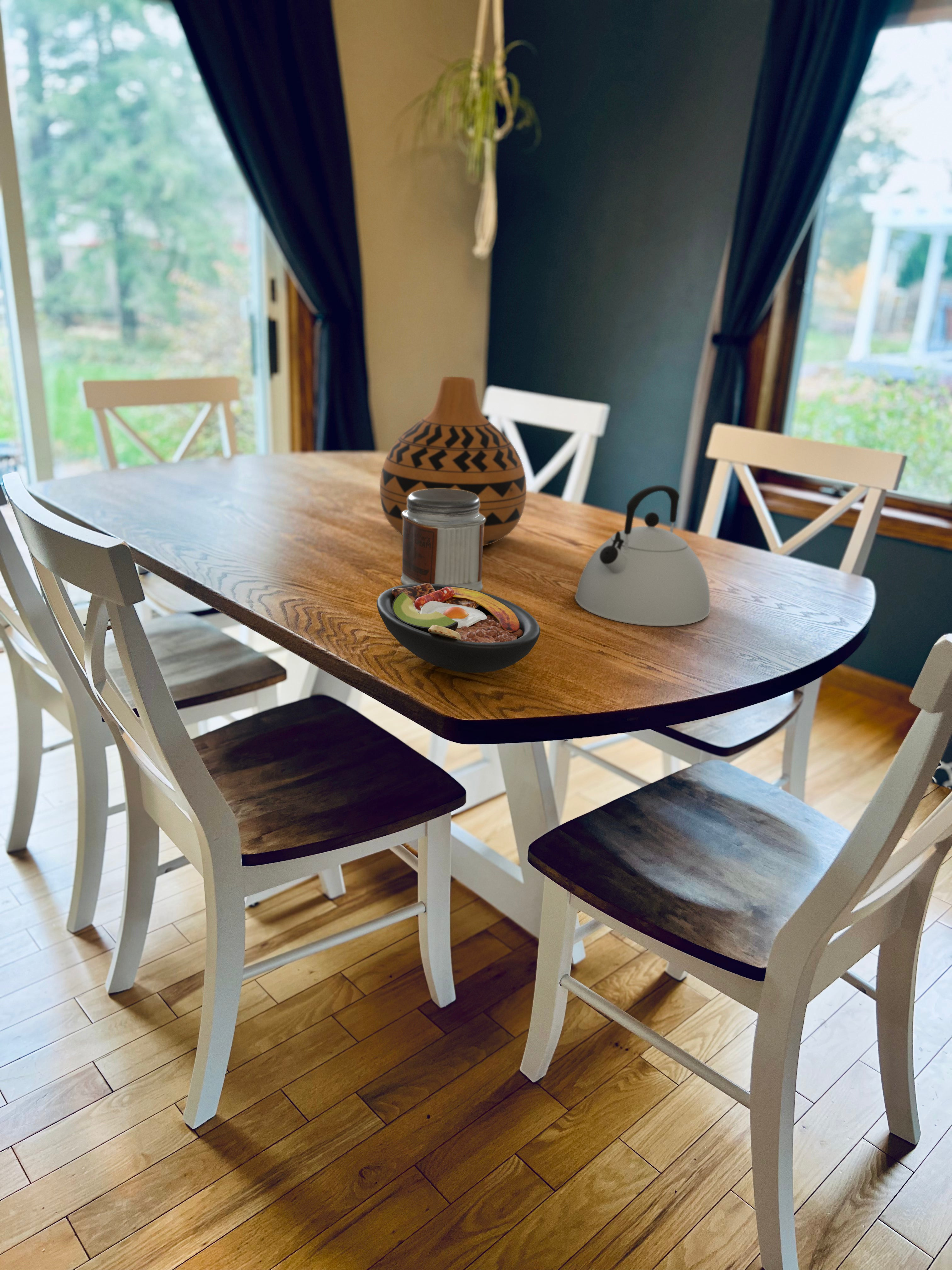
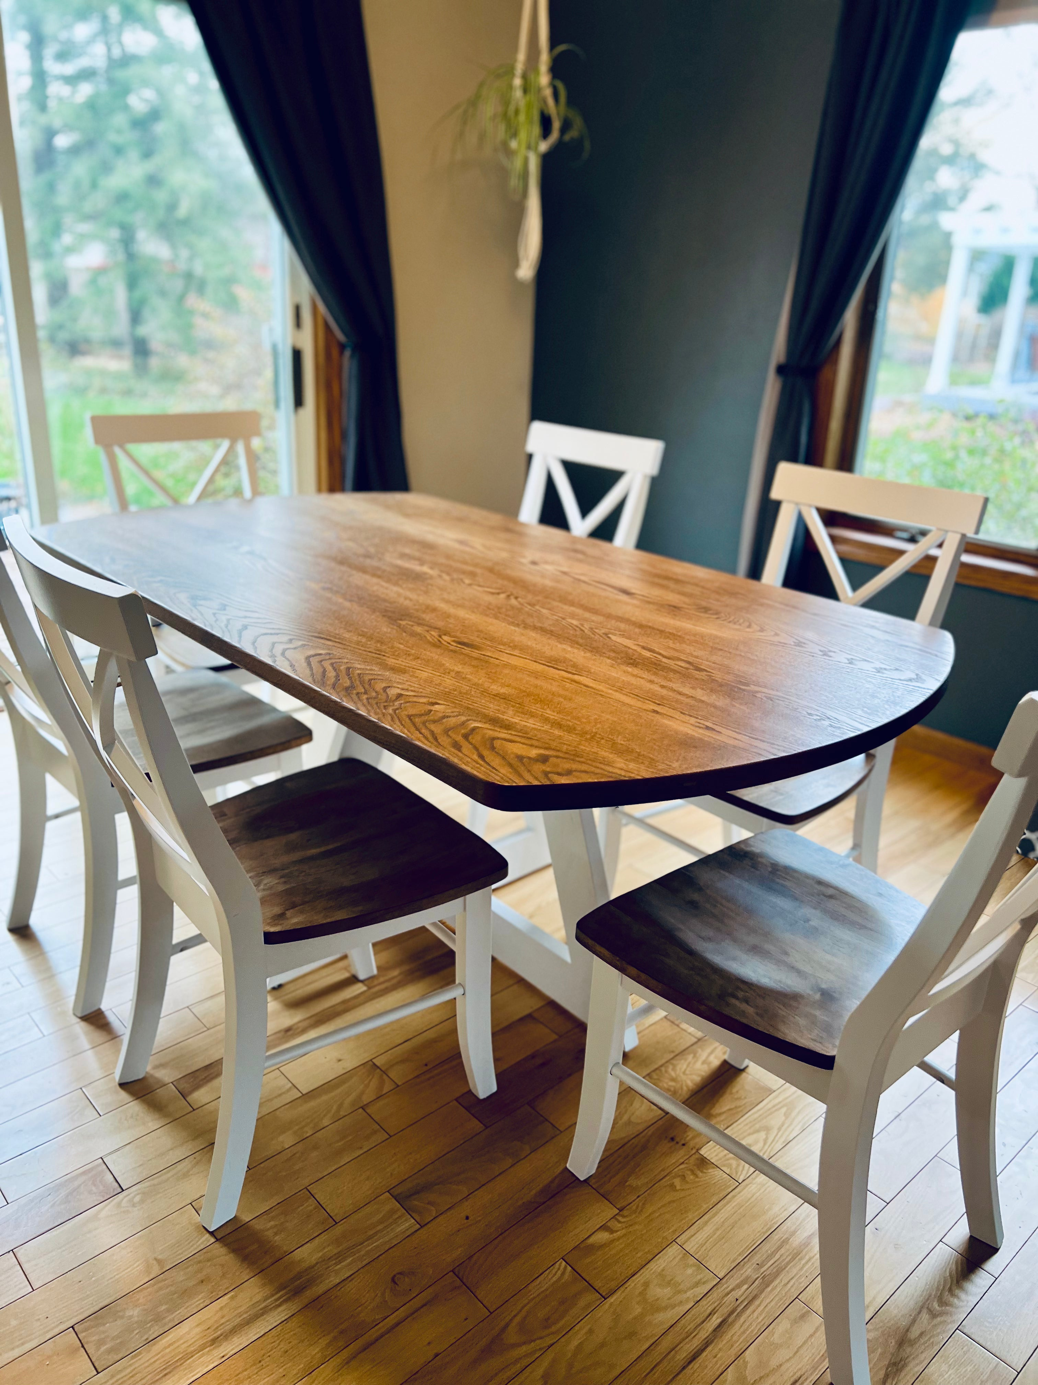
- kettle [575,485,711,626]
- vase [379,376,527,546]
- jar [400,489,485,591]
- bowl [376,583,541,673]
